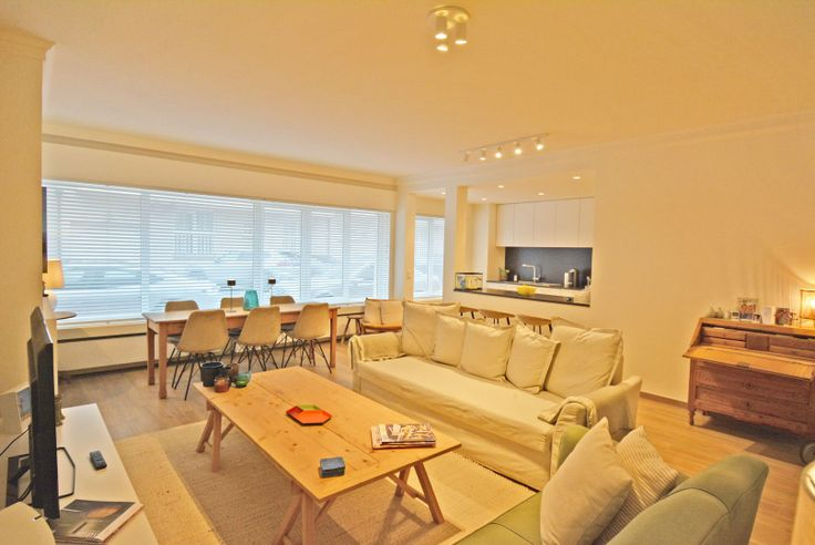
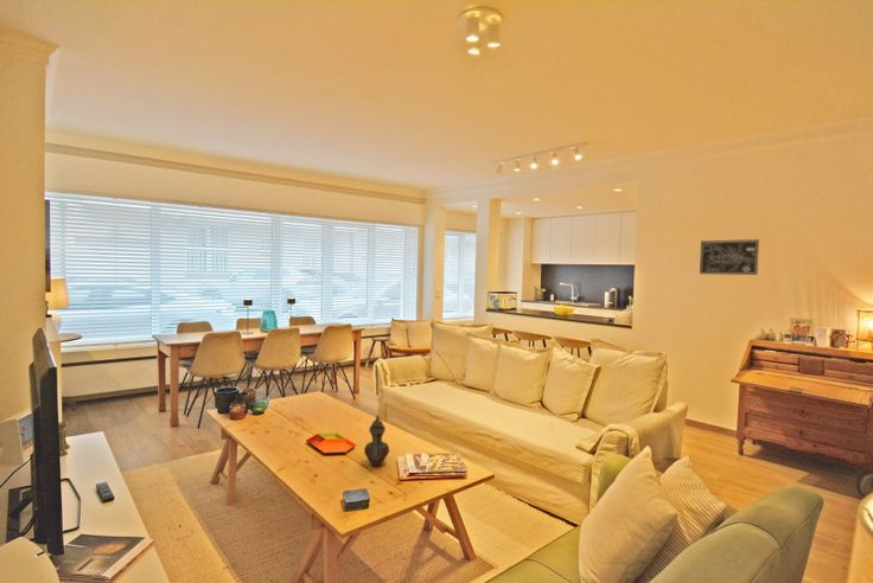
+ wall art [699,238,760,276]
+ teapot [363,414,390,467]
